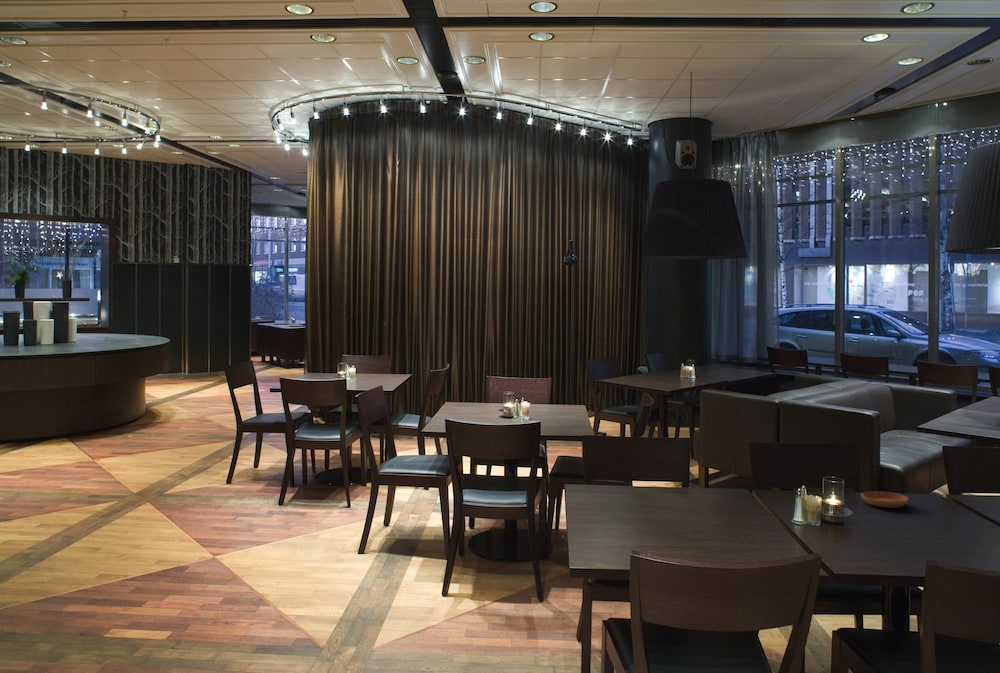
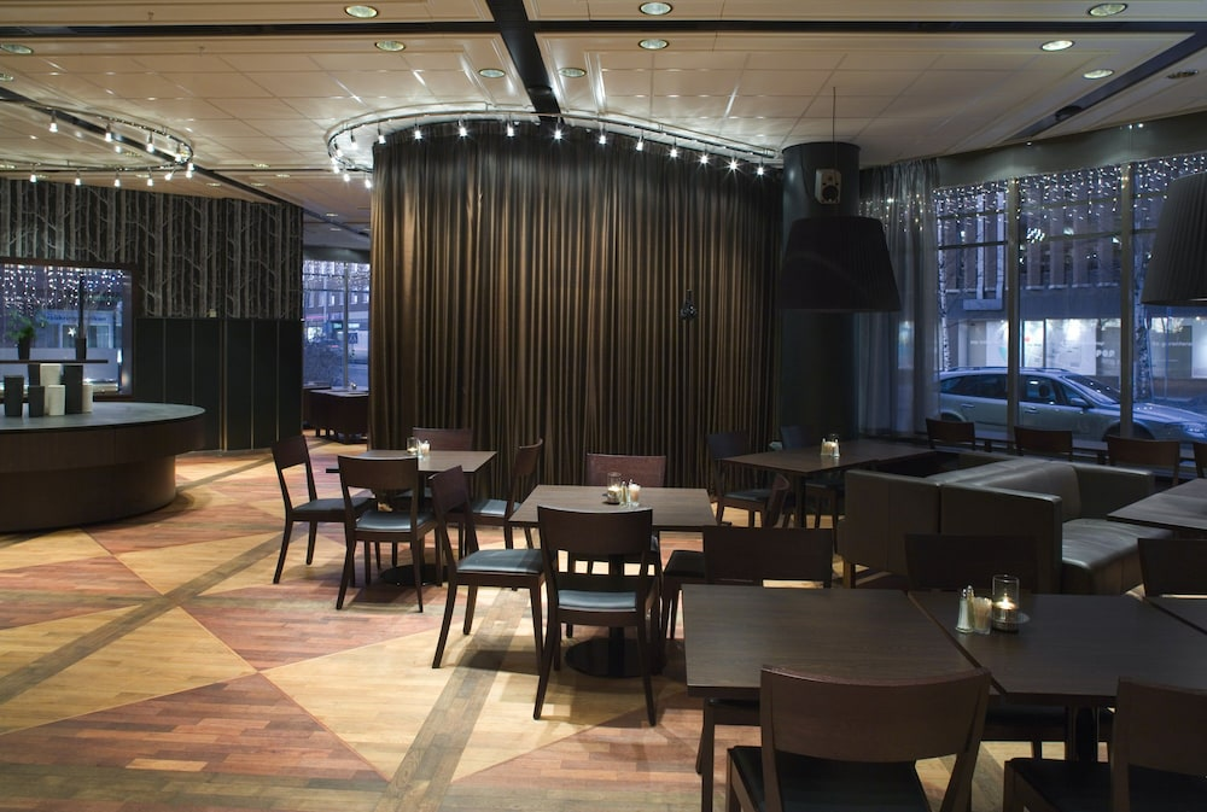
- saucer [860,490,910,509]
